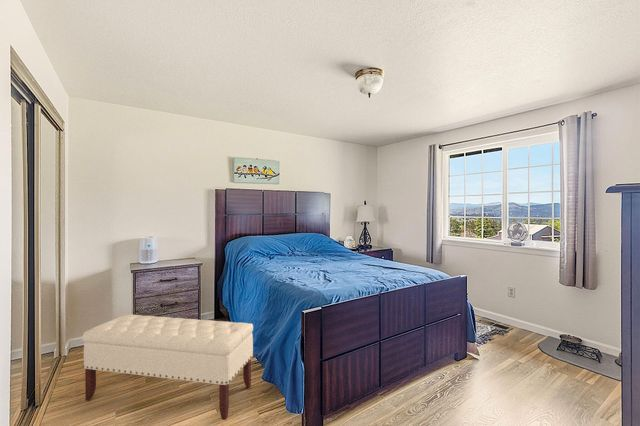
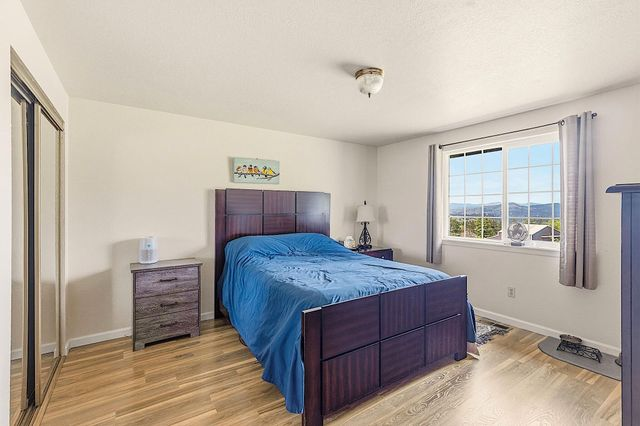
- bench [81,314,254,421]
